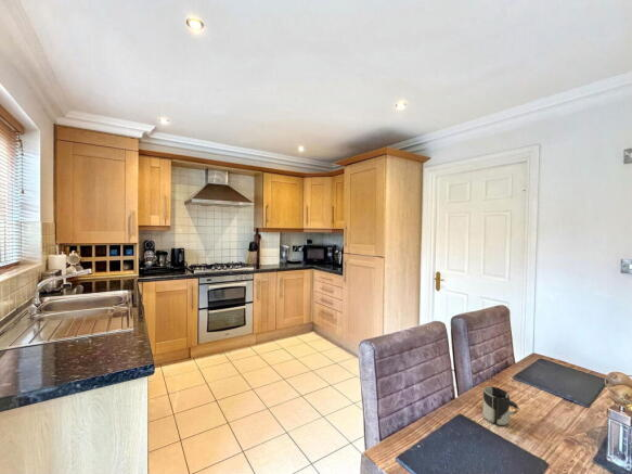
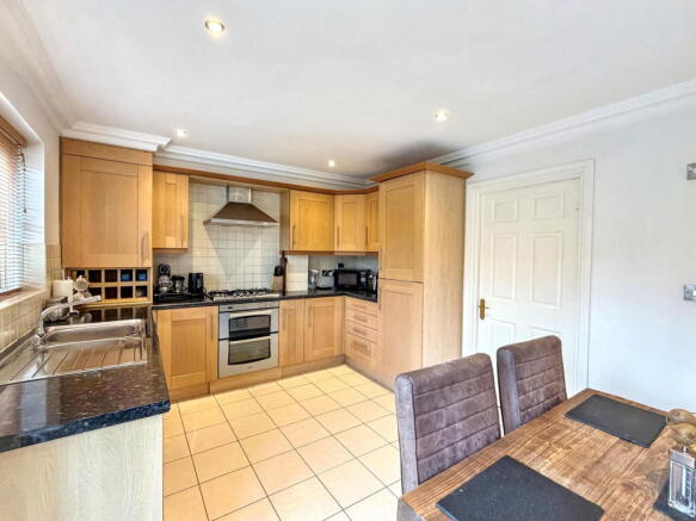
- cup [482,385,519,426]
